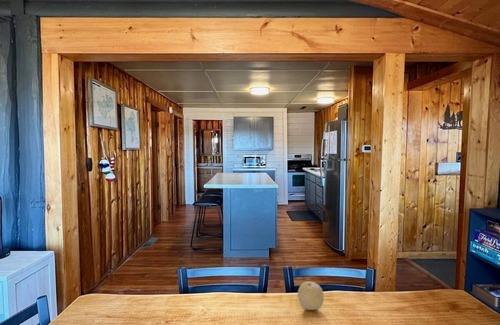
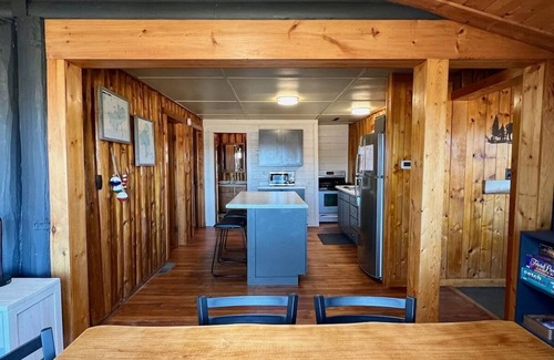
- fruit [297,280,325,311]
